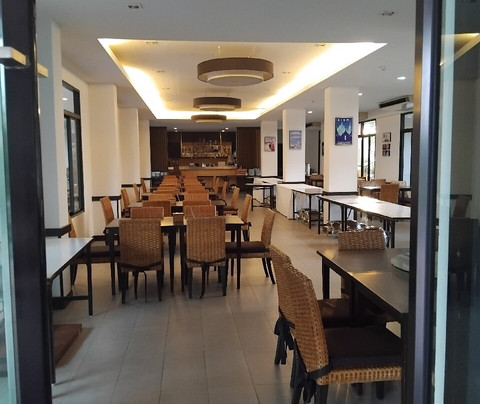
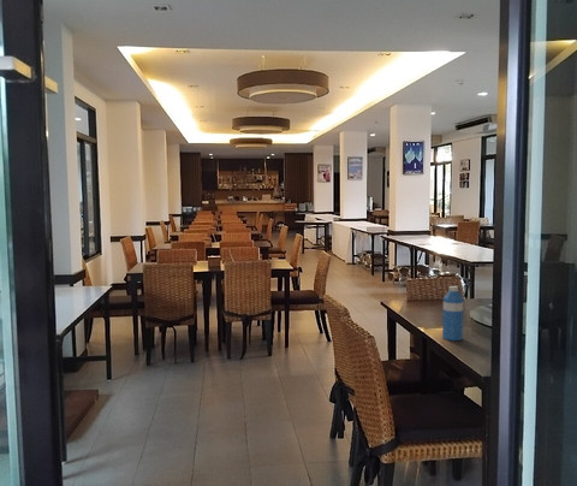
+ water bottle [441,285,465,342]
